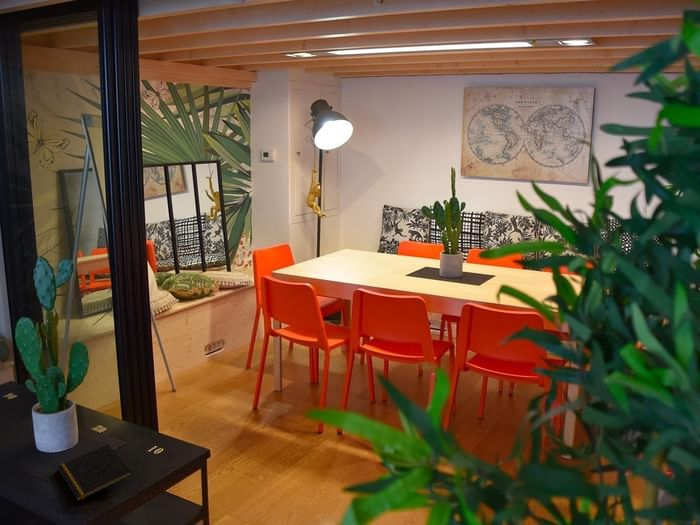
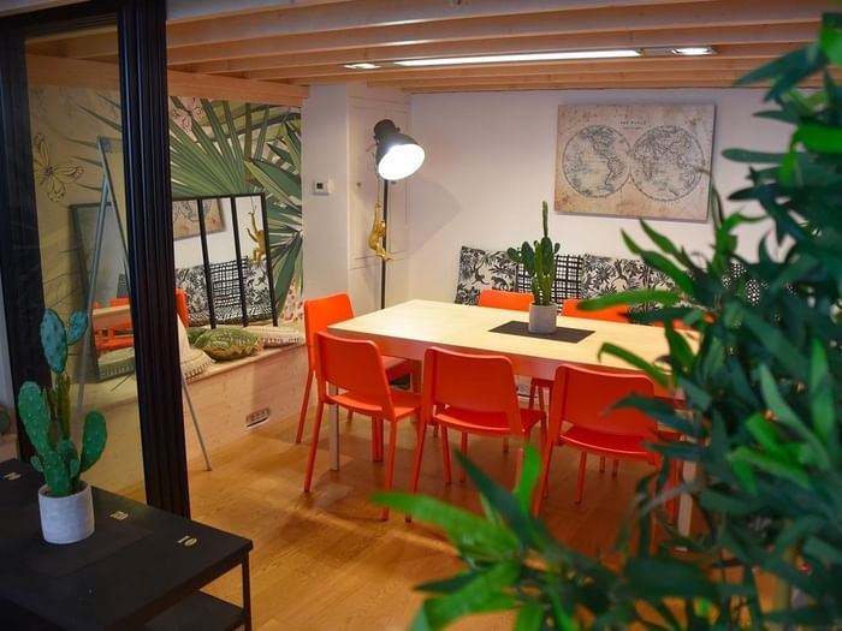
- notepad [56,443,134,503]
